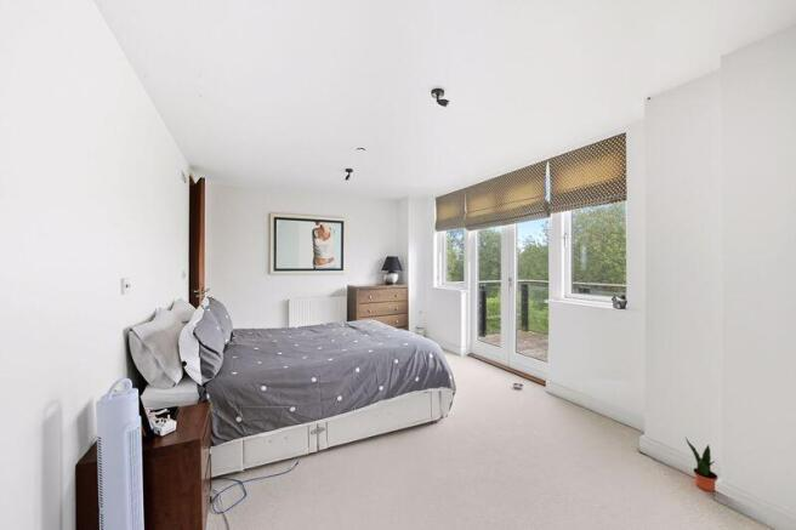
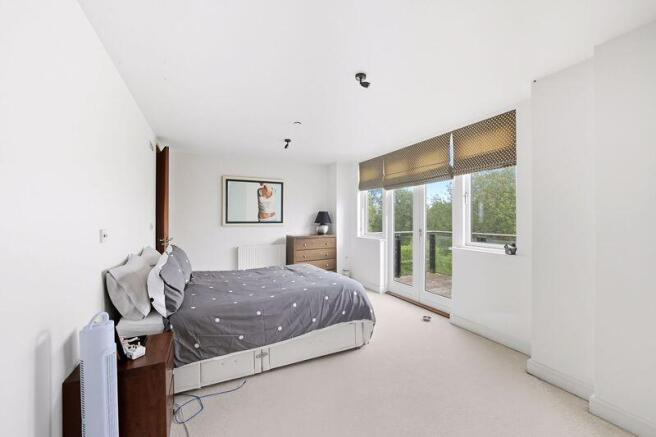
- potted plant [684,437,718,492]
